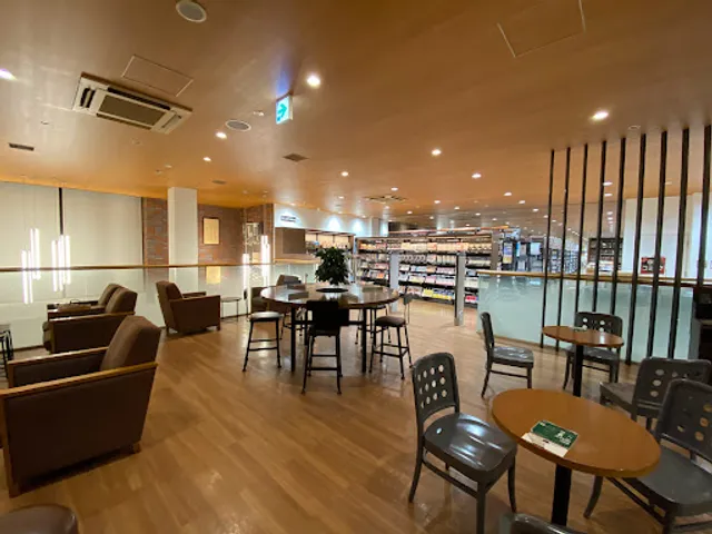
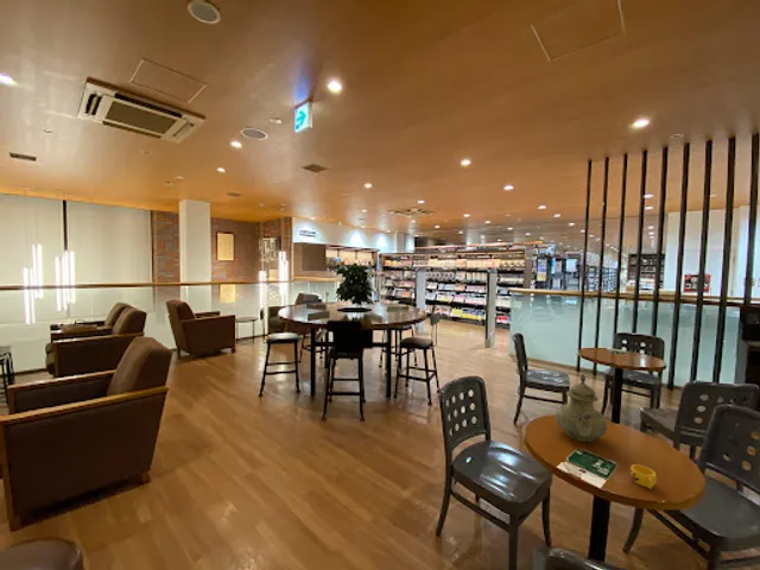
+ teapot [555,373,608,443]
+ cup [629,463,658,490]
